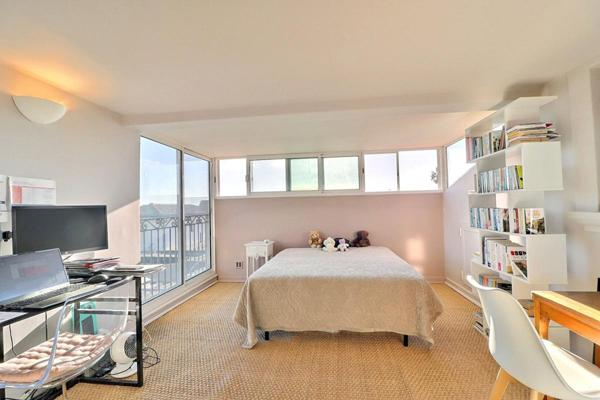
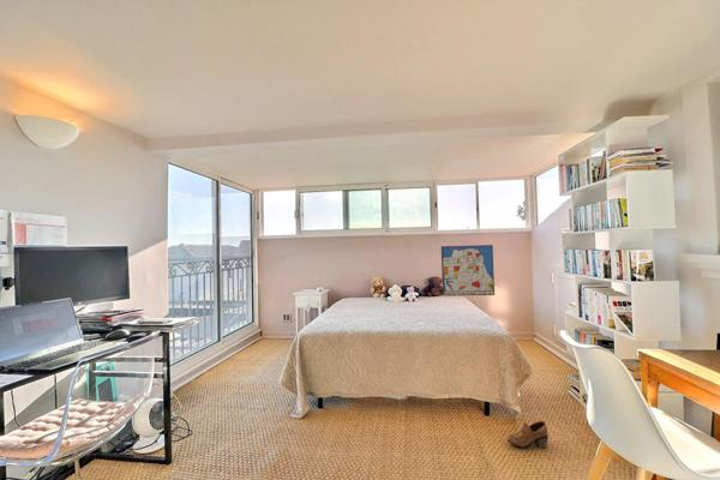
+ shoe [505,420,550,449]
+ wall art [440,244,496,296]
